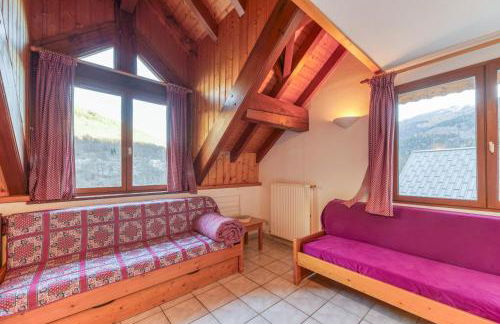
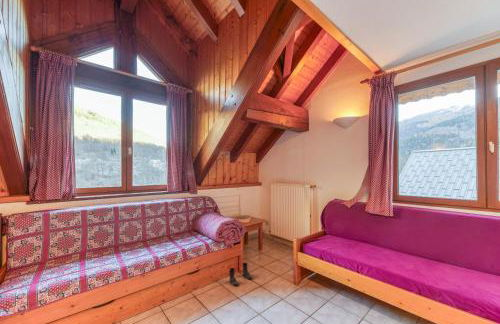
+ boots [228,262,254,287]
